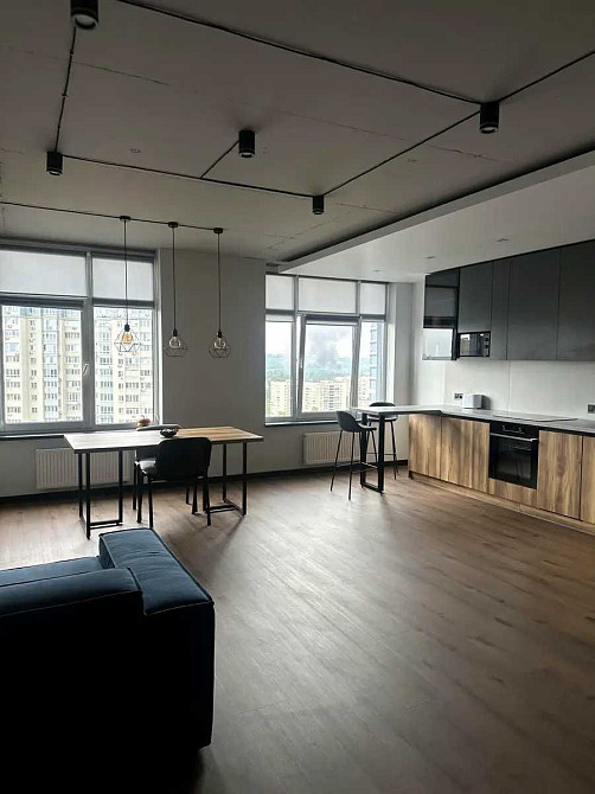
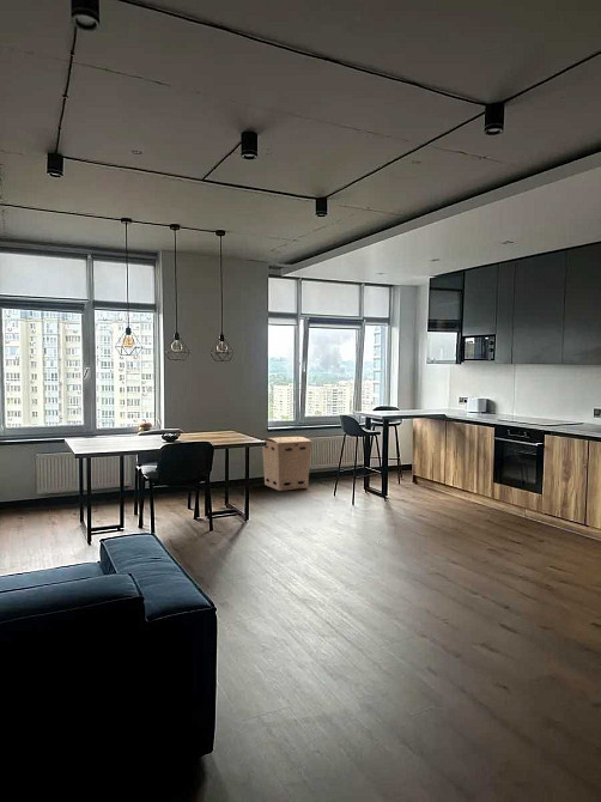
+ cardboard box [261,436,312,492]
